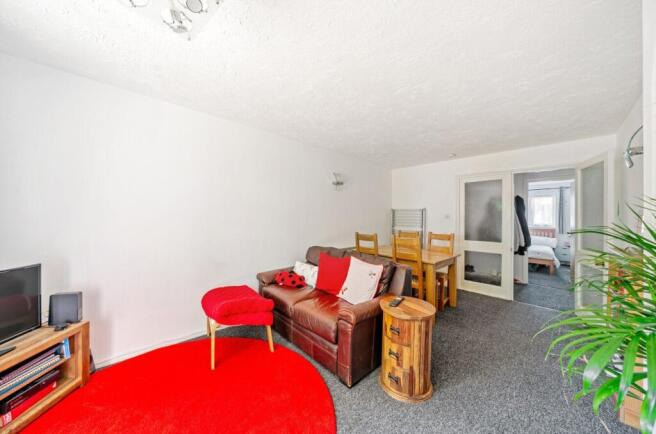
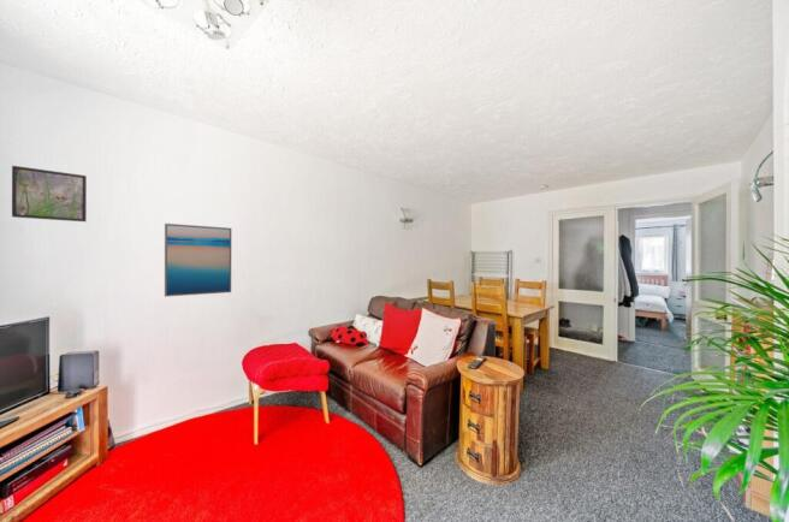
+ wall art [164,223,232,298]
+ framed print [11,165,88,223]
